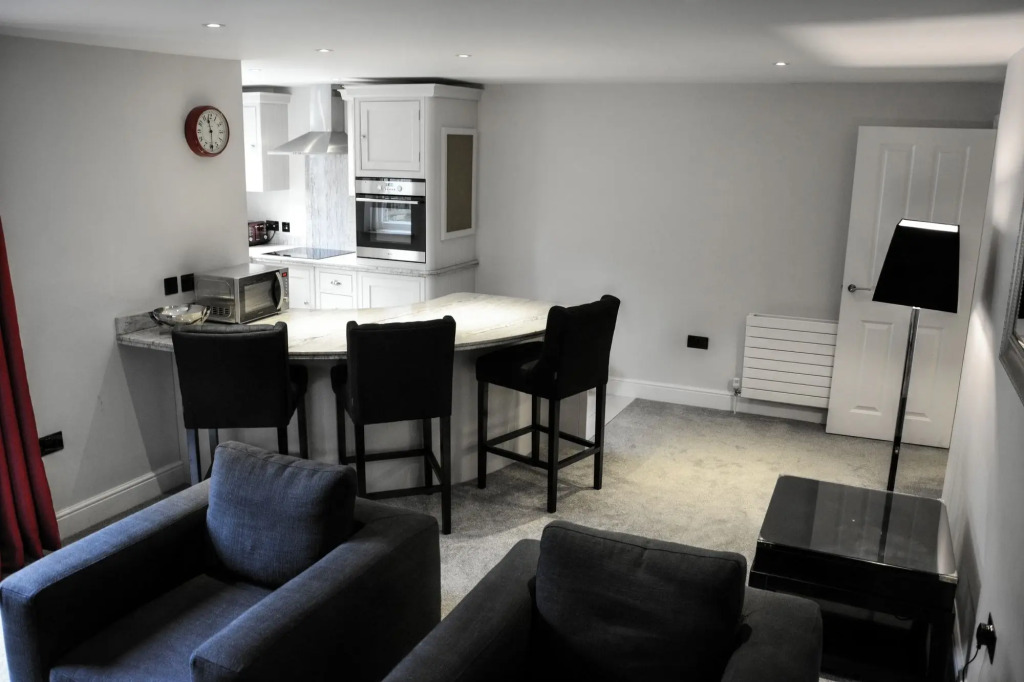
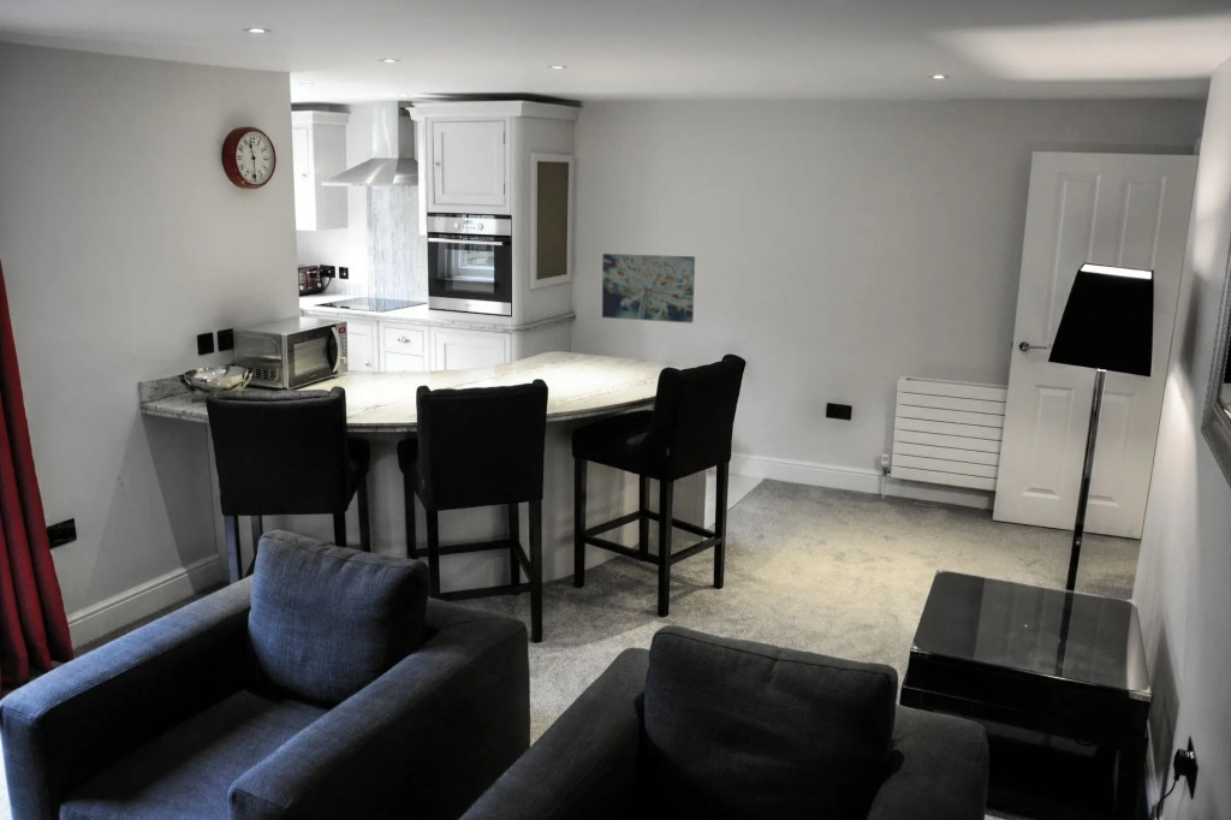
+ wall art [601,252,696,325]
